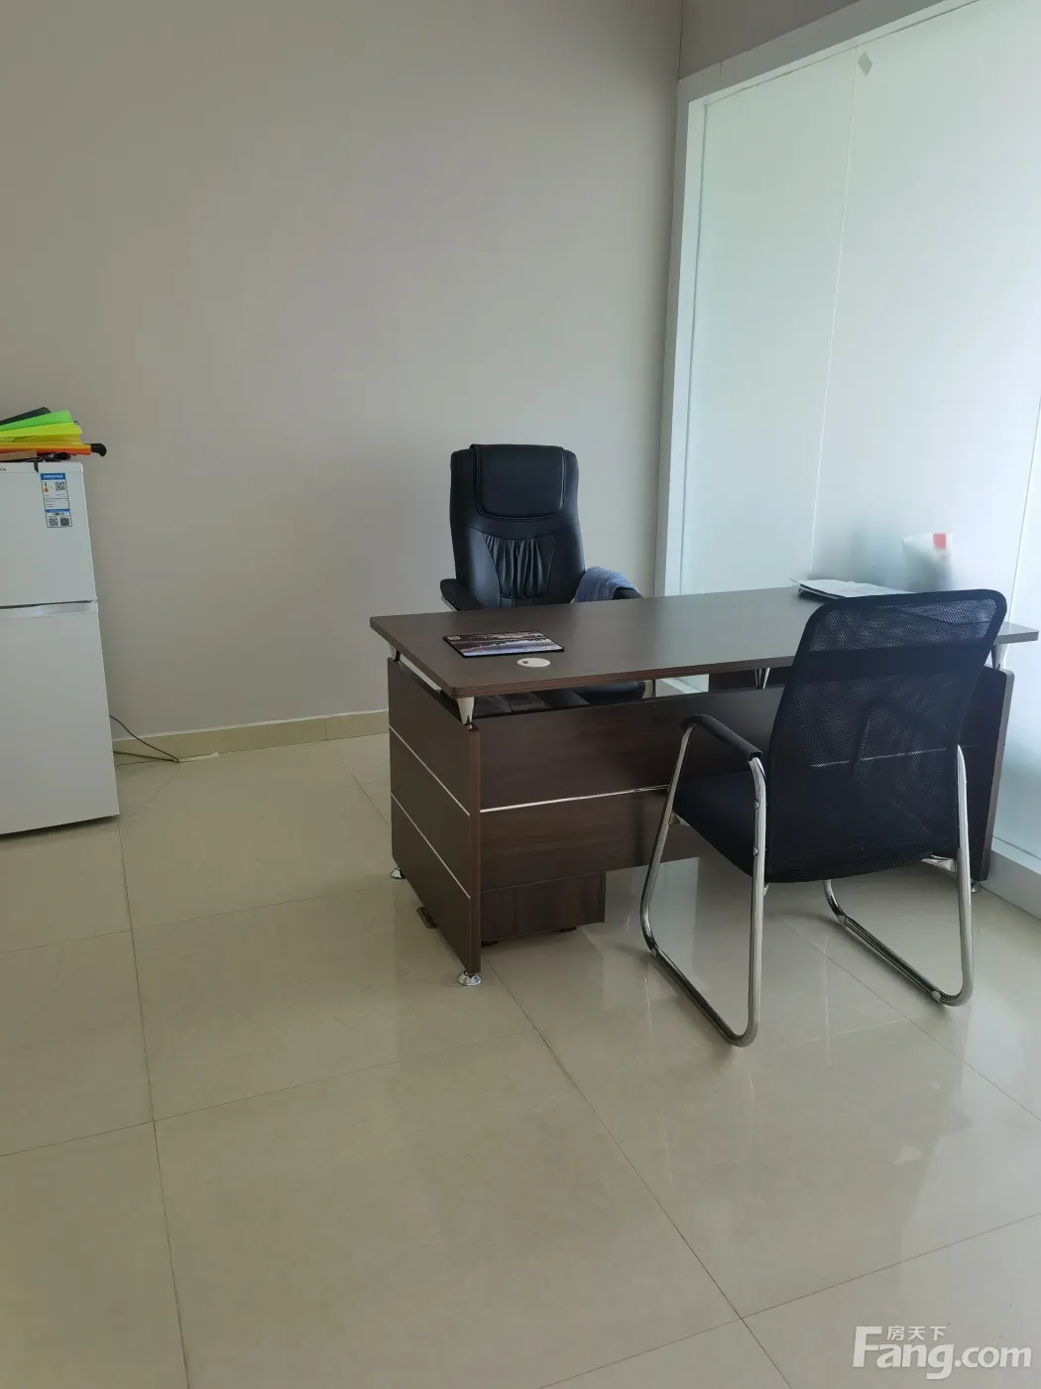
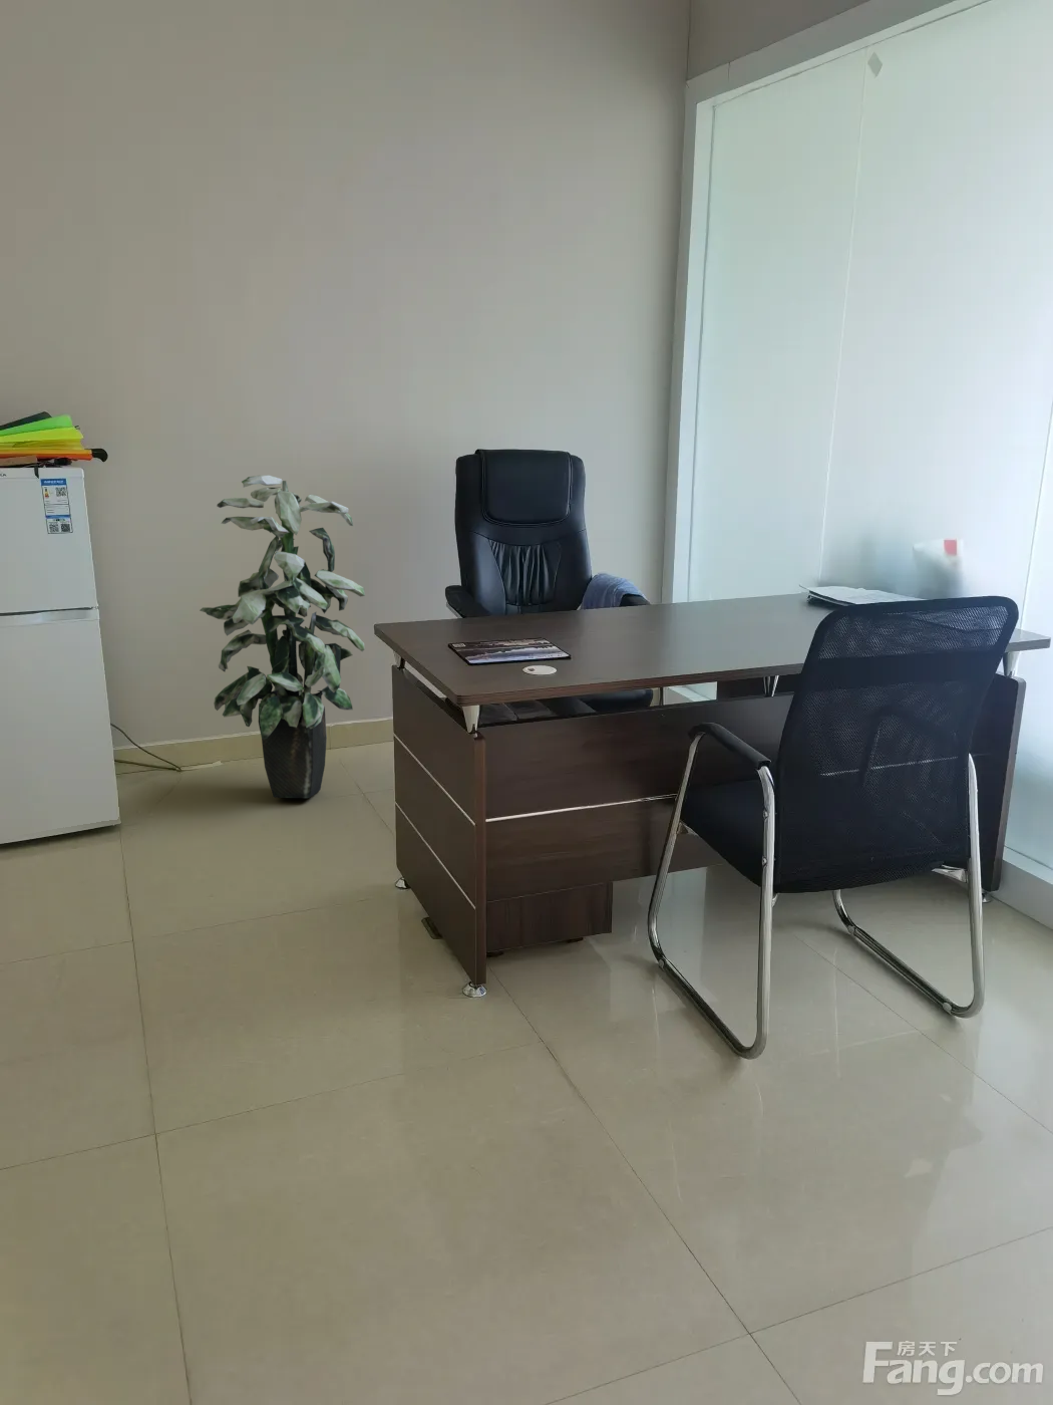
+ indoor plant [199,475,366,799]
